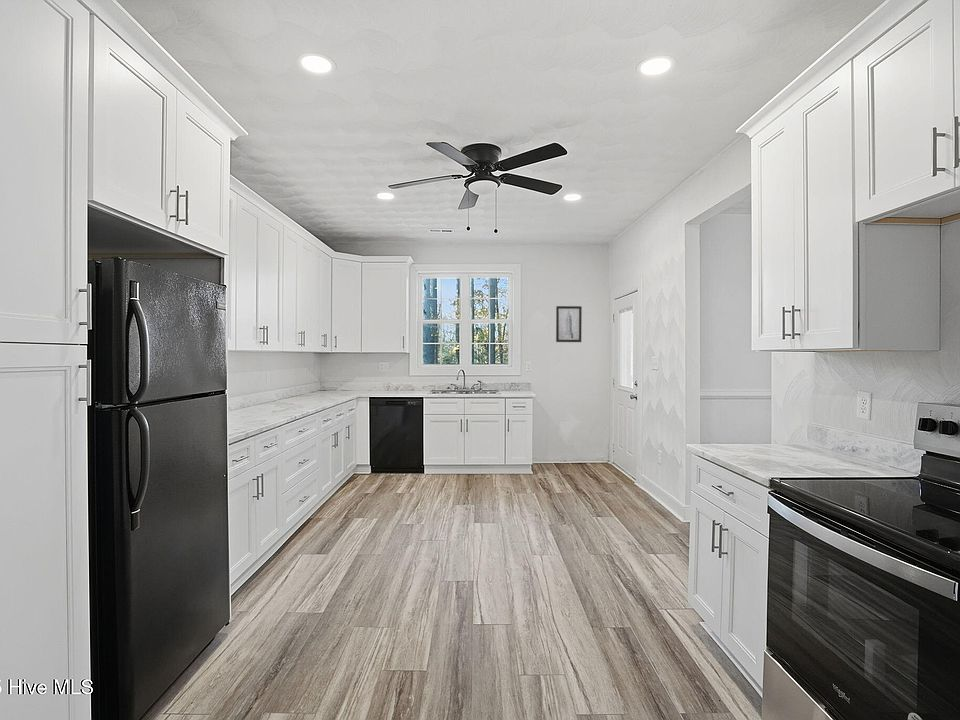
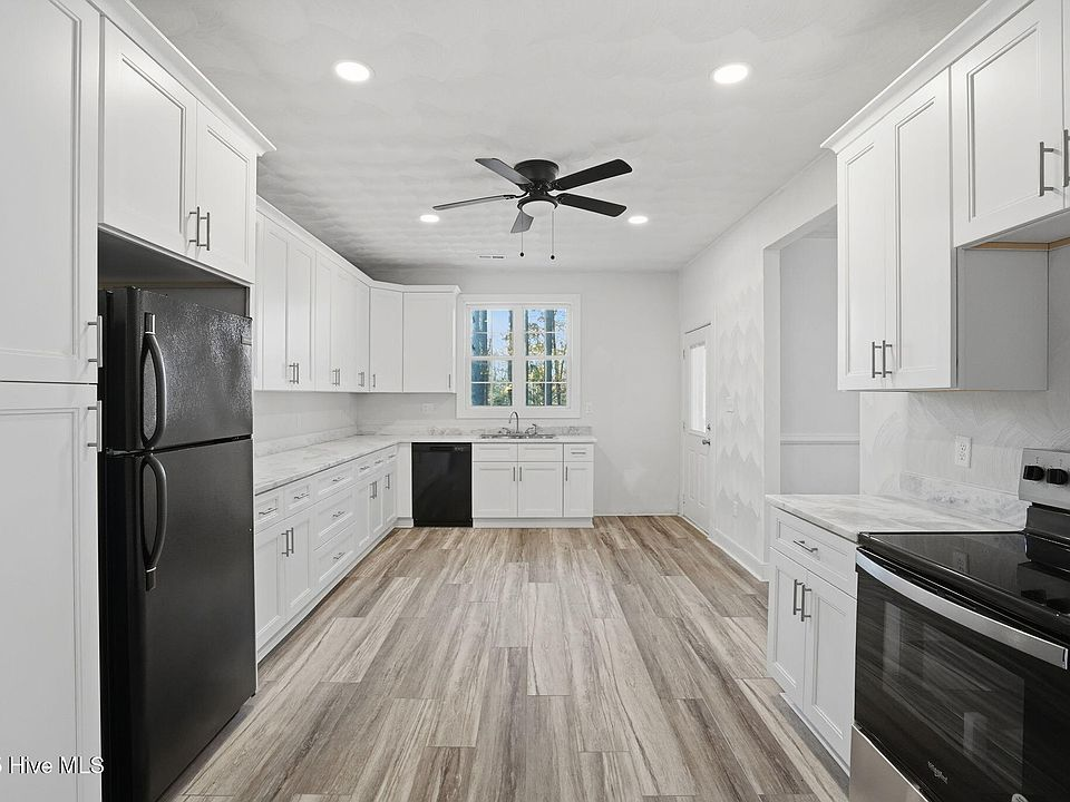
- wall art [555,305,583,343]
